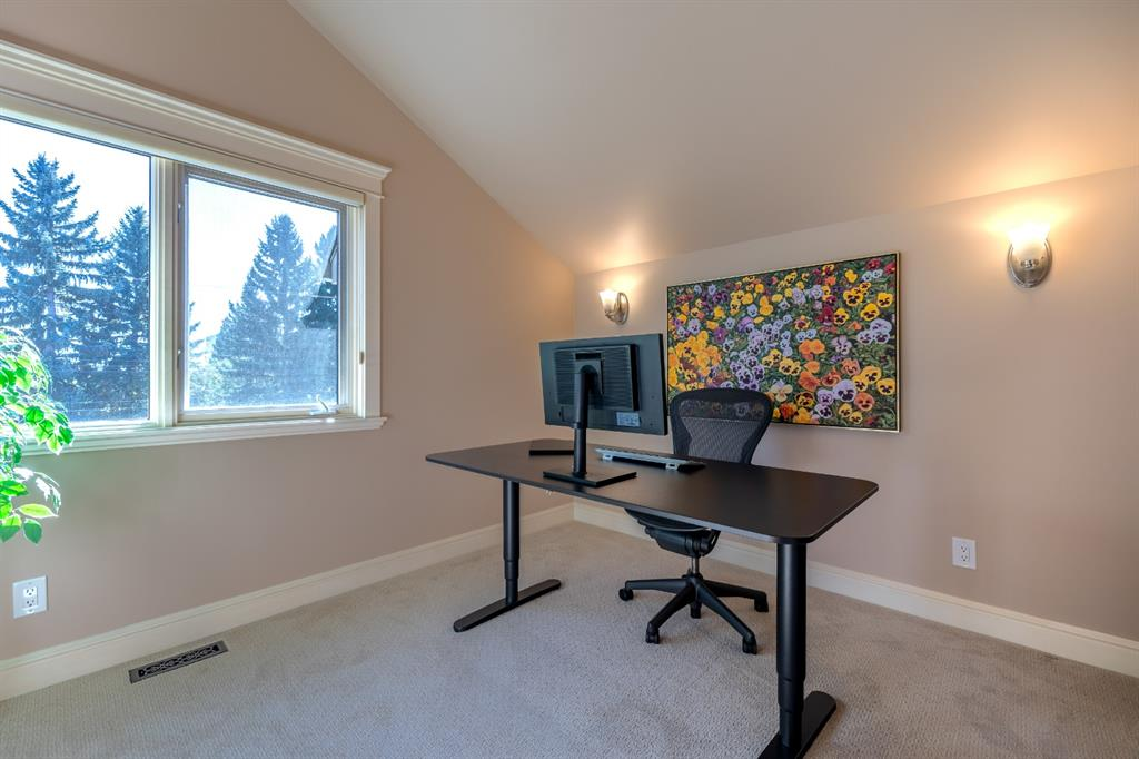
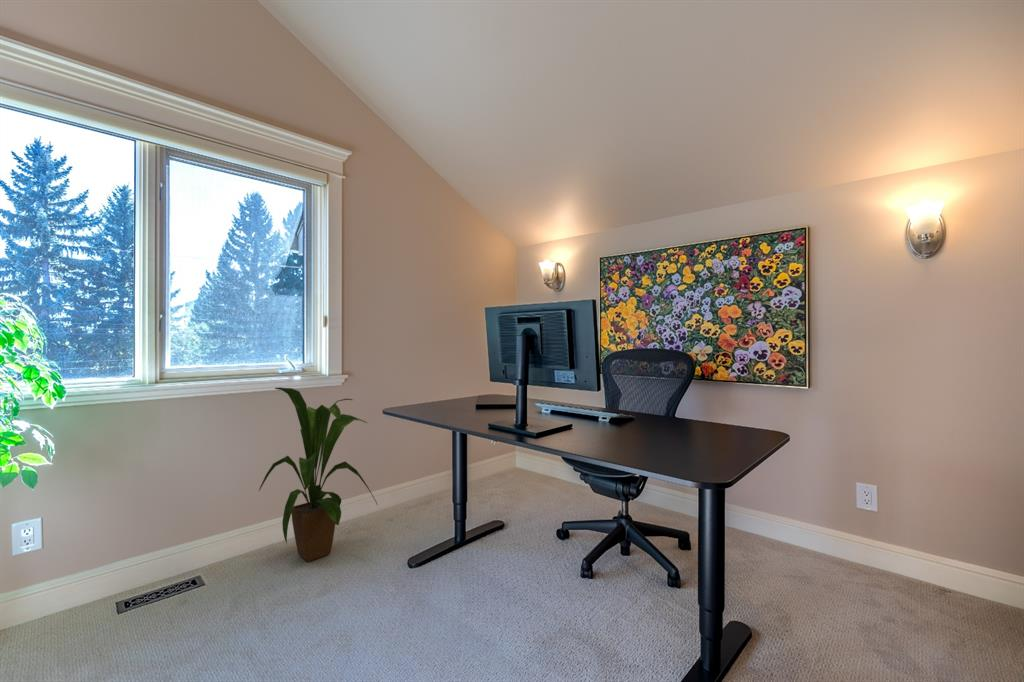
+ house plant [258,387,379,562]
